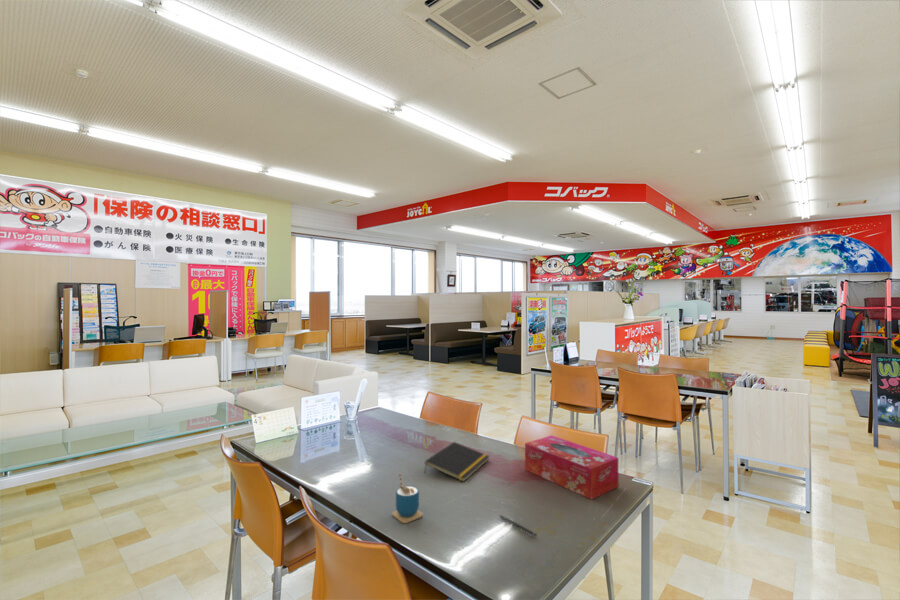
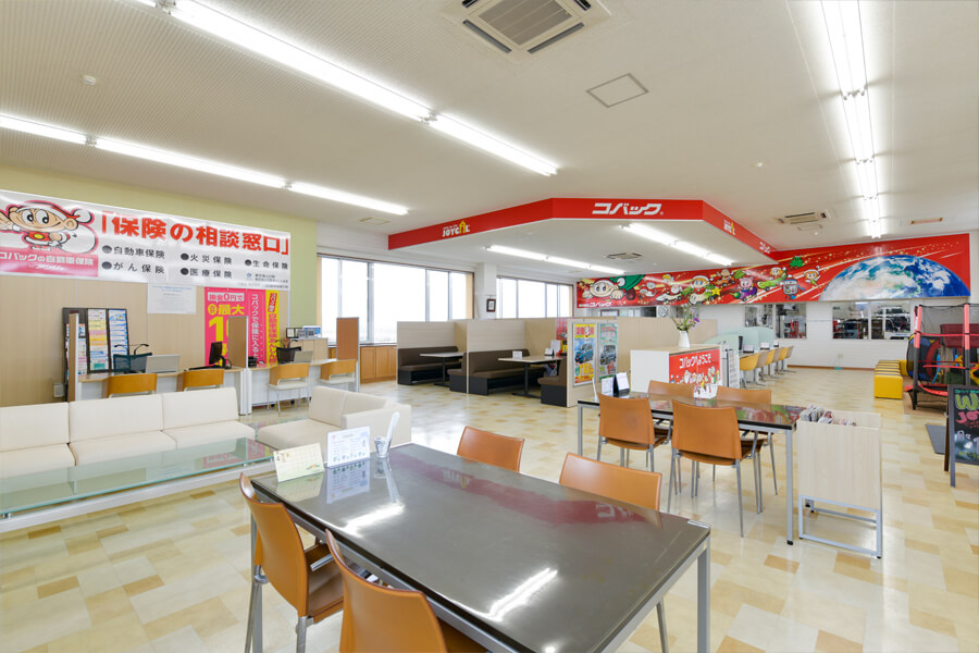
- notepad [423,441,491,483]
- pen [498,514,538,538]
- cup [392,472,424,524]
- tissue box [524,434,619,501]
